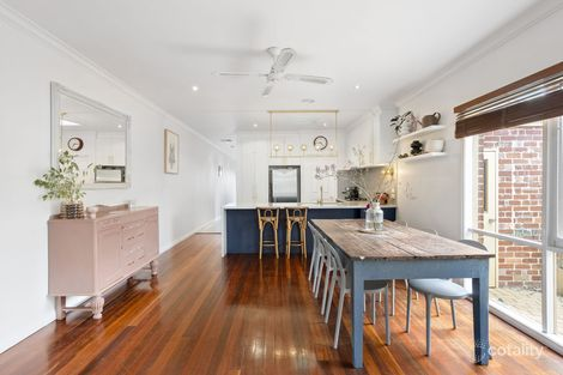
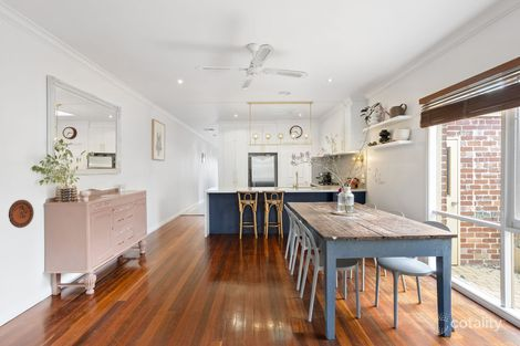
+ decorative plate [8,199,34,229]
